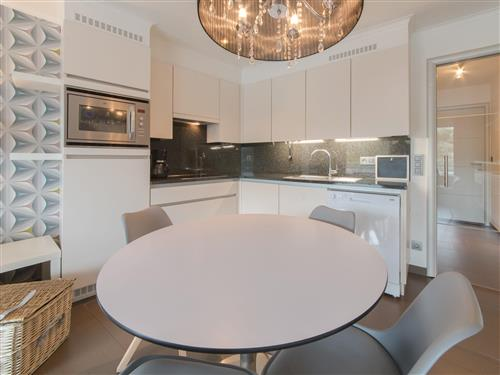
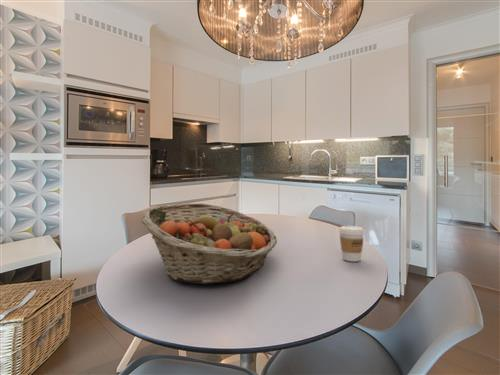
+ coffee cup [338,225,365,262]
+ fruit basket [140,202,278,285]
